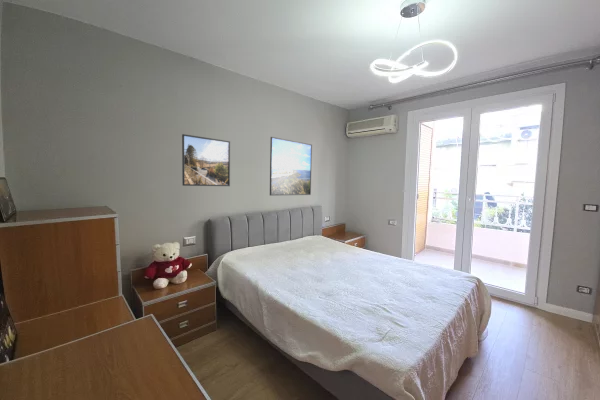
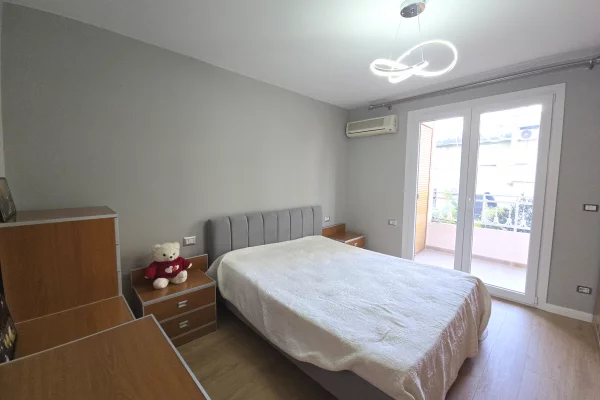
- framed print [269,136,313,197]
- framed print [181,133,231,187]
